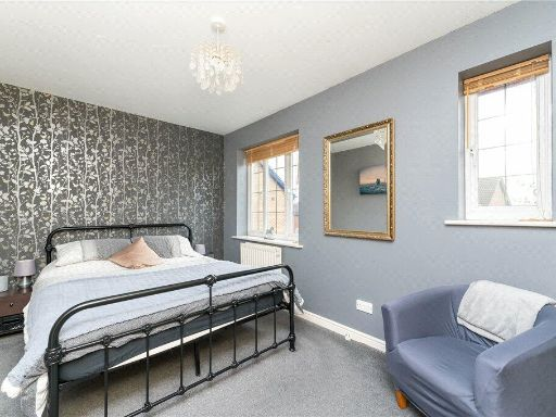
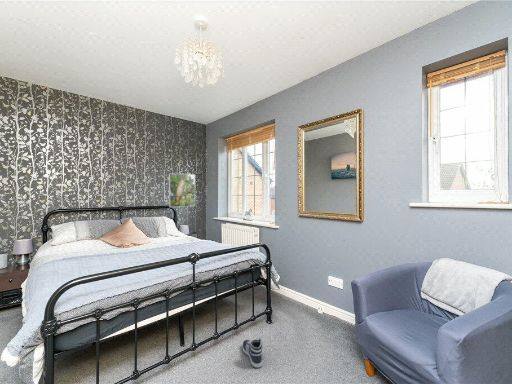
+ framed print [168,173,196,208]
+ sneaker [241,337,263,369]
